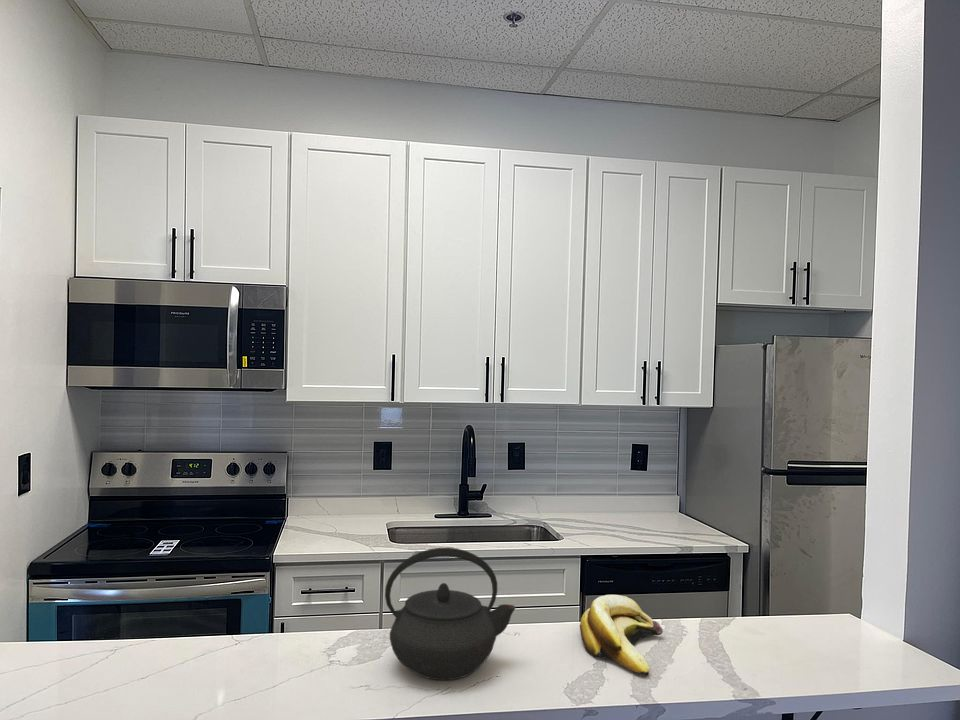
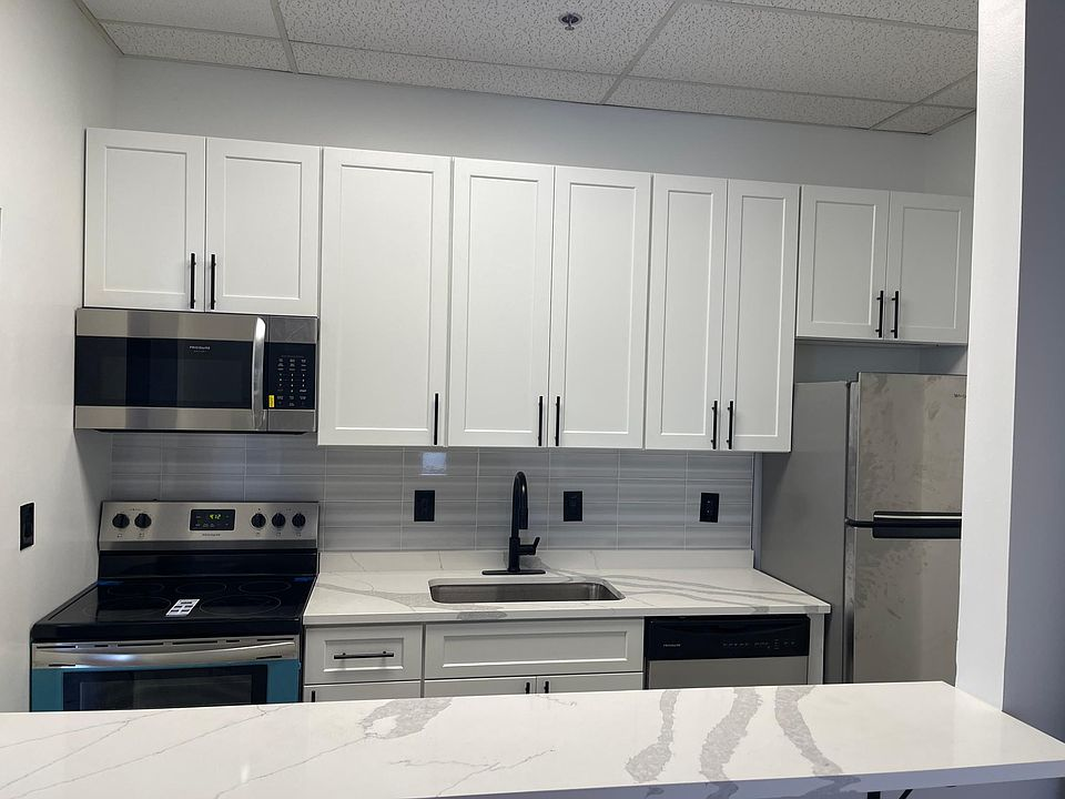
- banana [579,594,664,677]
- kettle [384,547,517,681]
